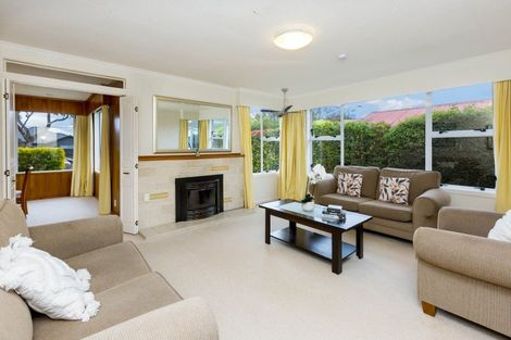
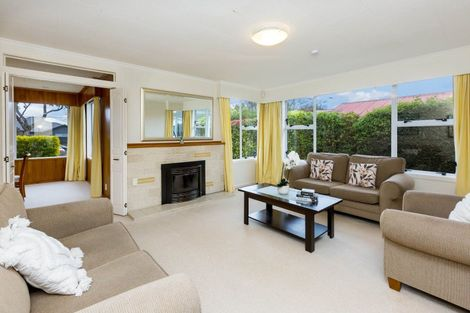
- ceiling fan [260,87,301,118]
